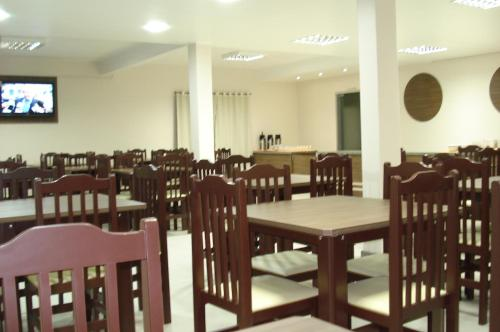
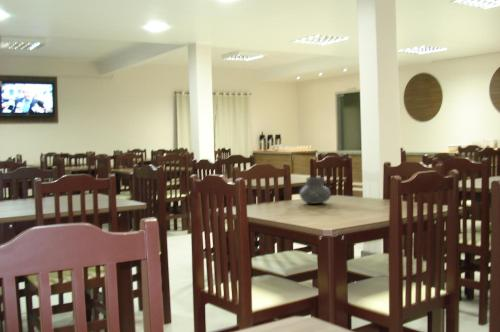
+ vase [298,176,332,205]
